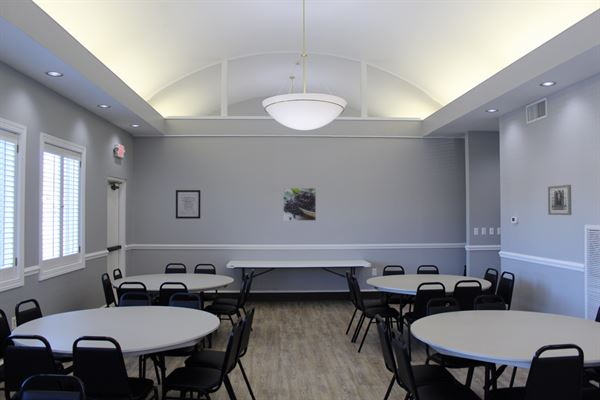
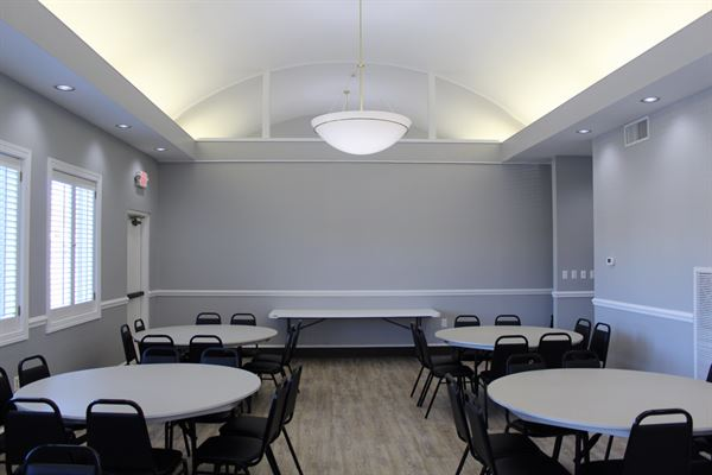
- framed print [282,187,317,222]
- wall art [547,184,573,216]
- wall art [175,189,201,220]
